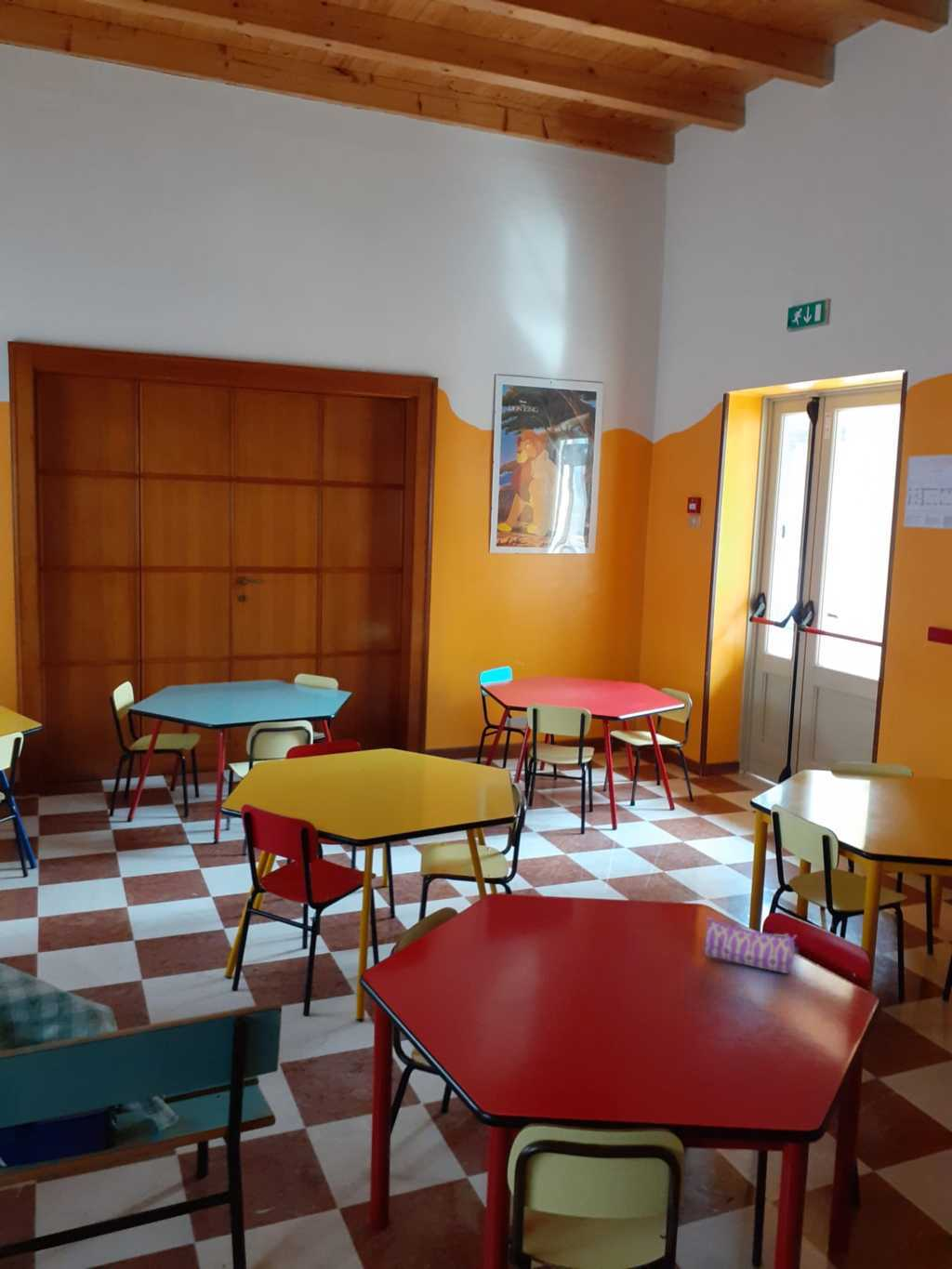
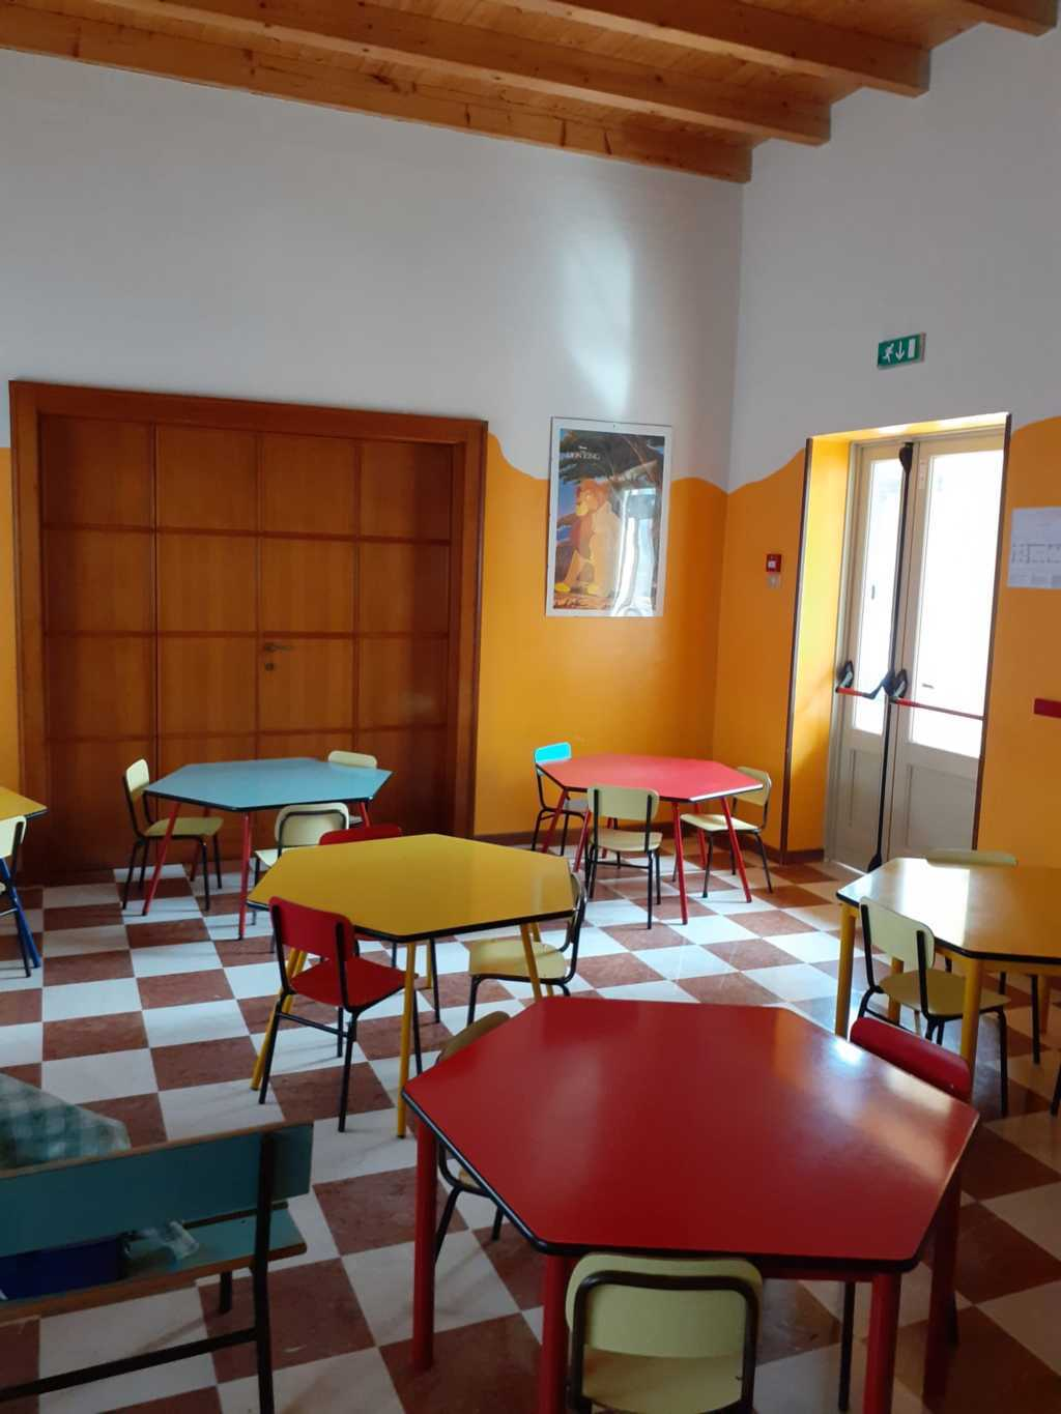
- pencil case [704,916,800,974]
